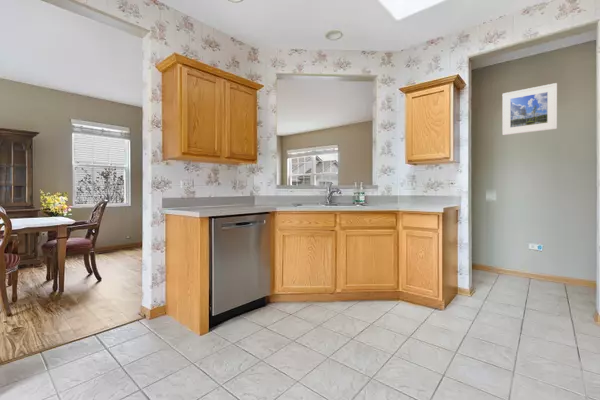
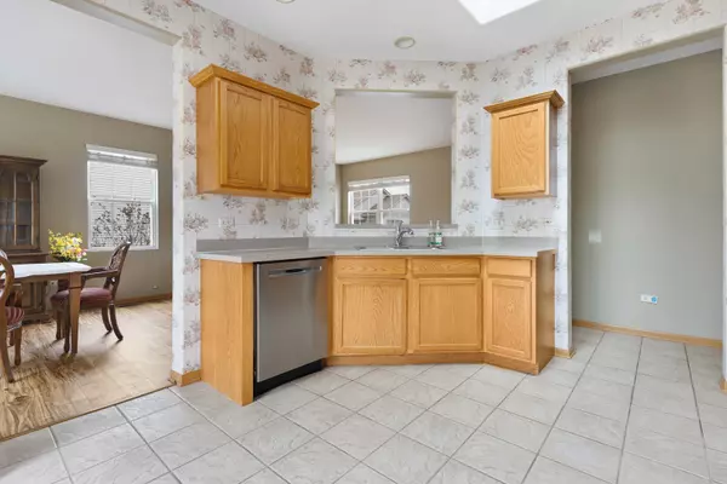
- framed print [501,82,558,136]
